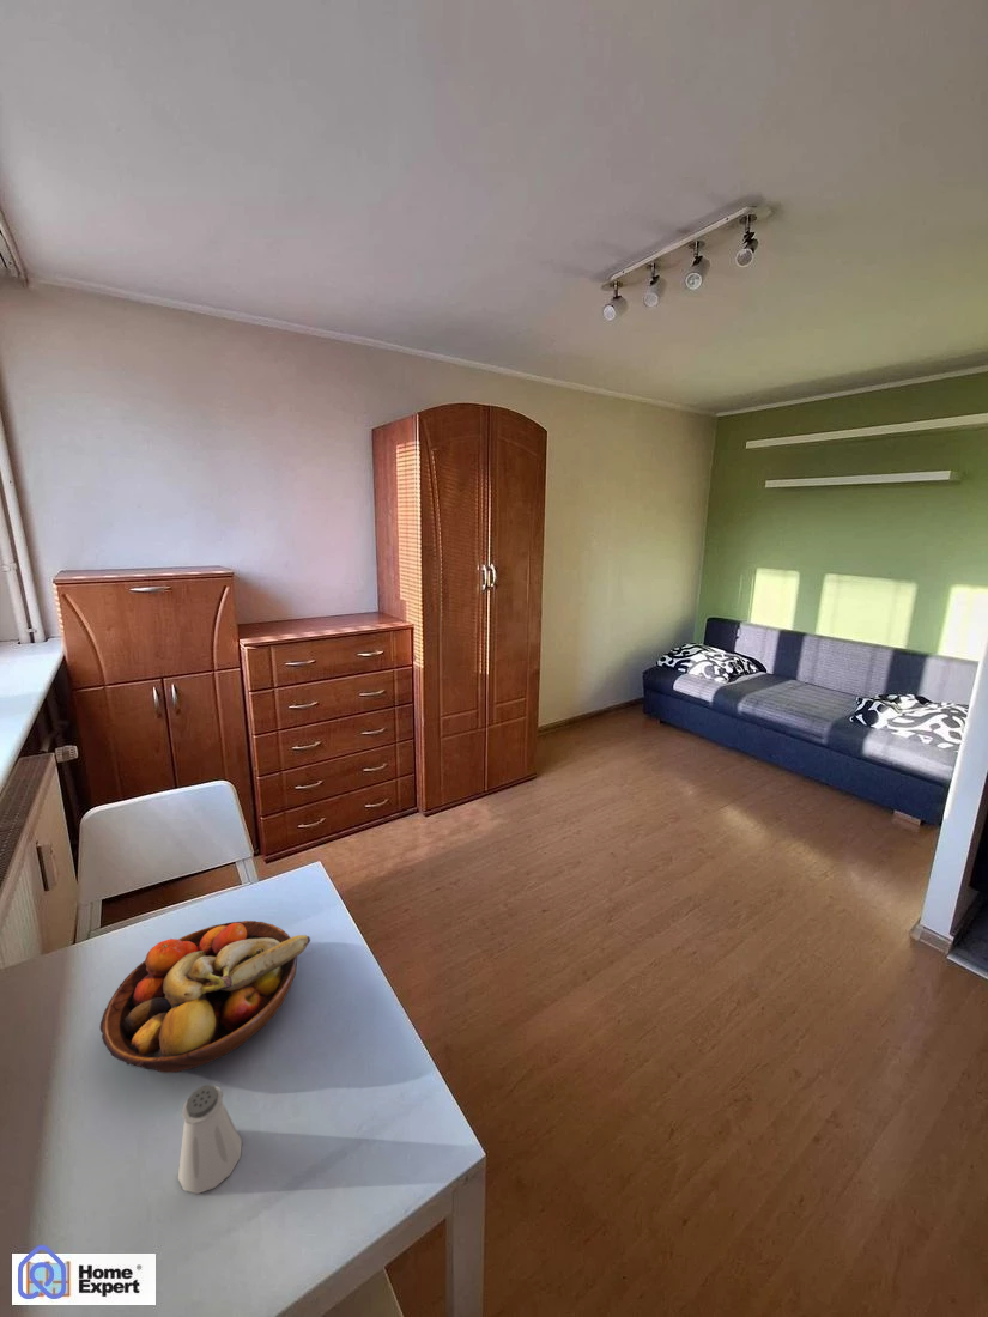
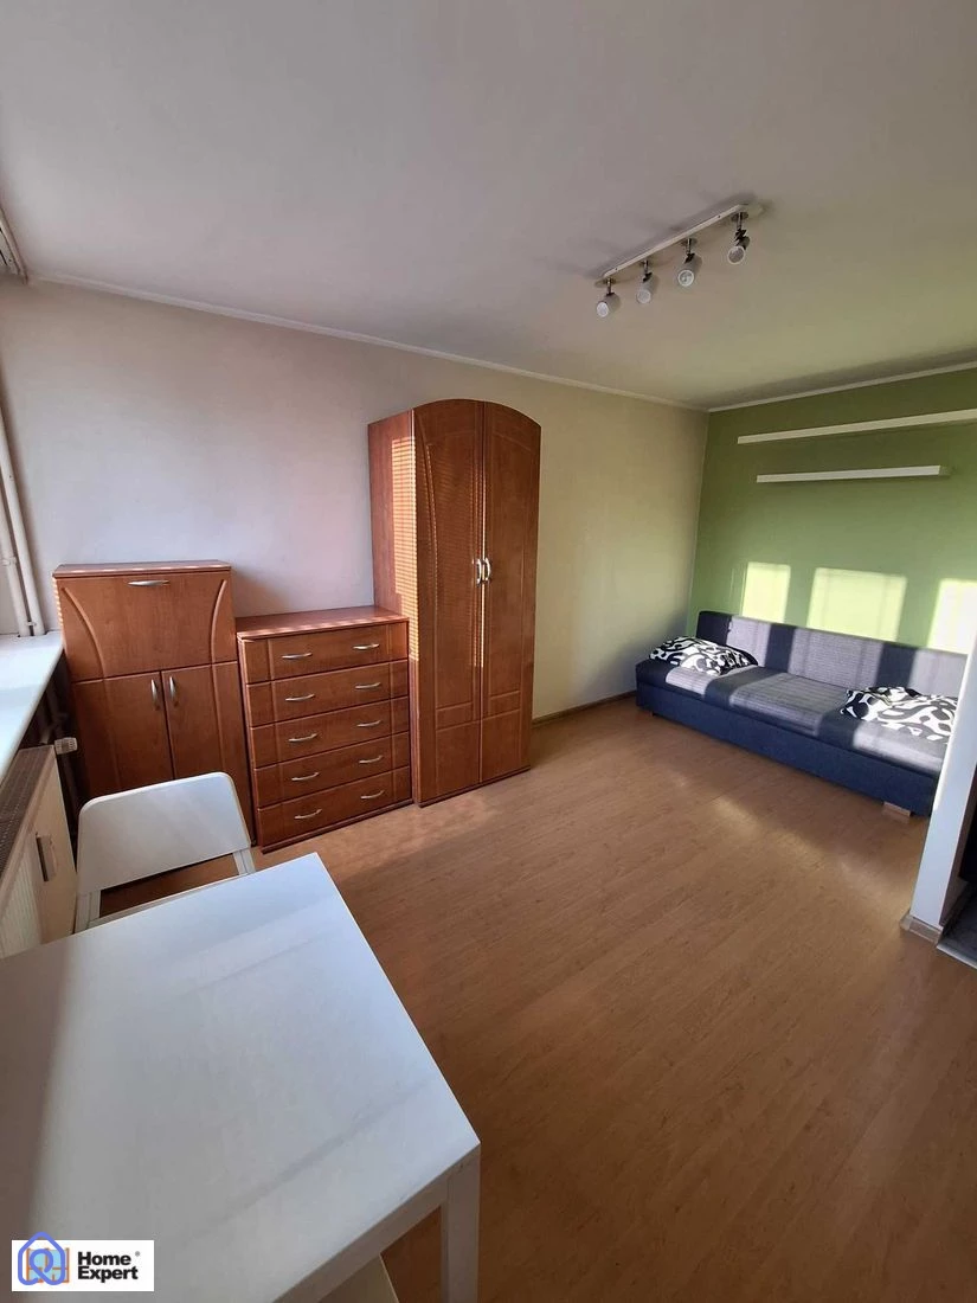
- fruit bowl [98,920,311,1074]
- saltshaker [177,1084,243,1195]
